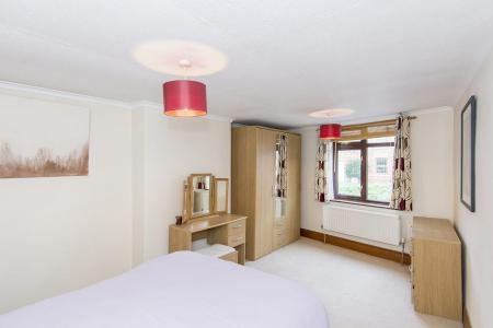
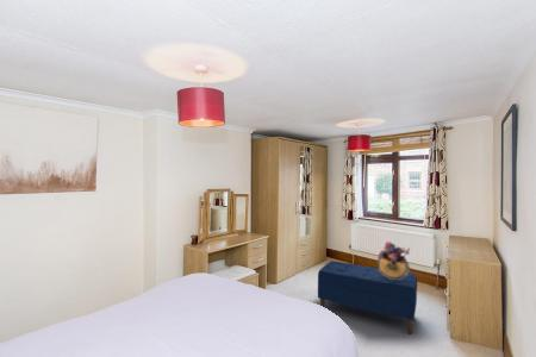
+ bouquet [375,240,411,280]
+ bench [317,259,418,334]
